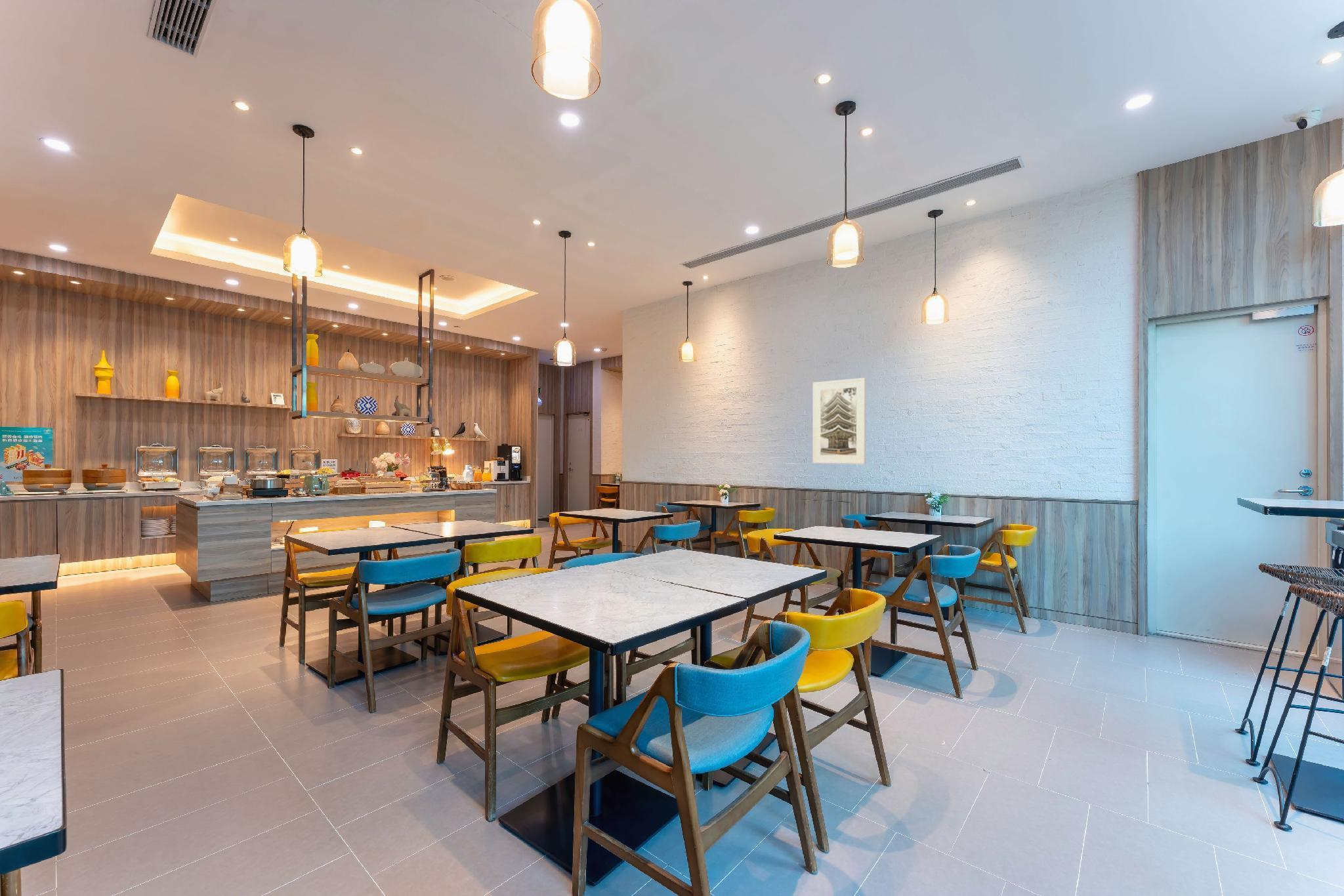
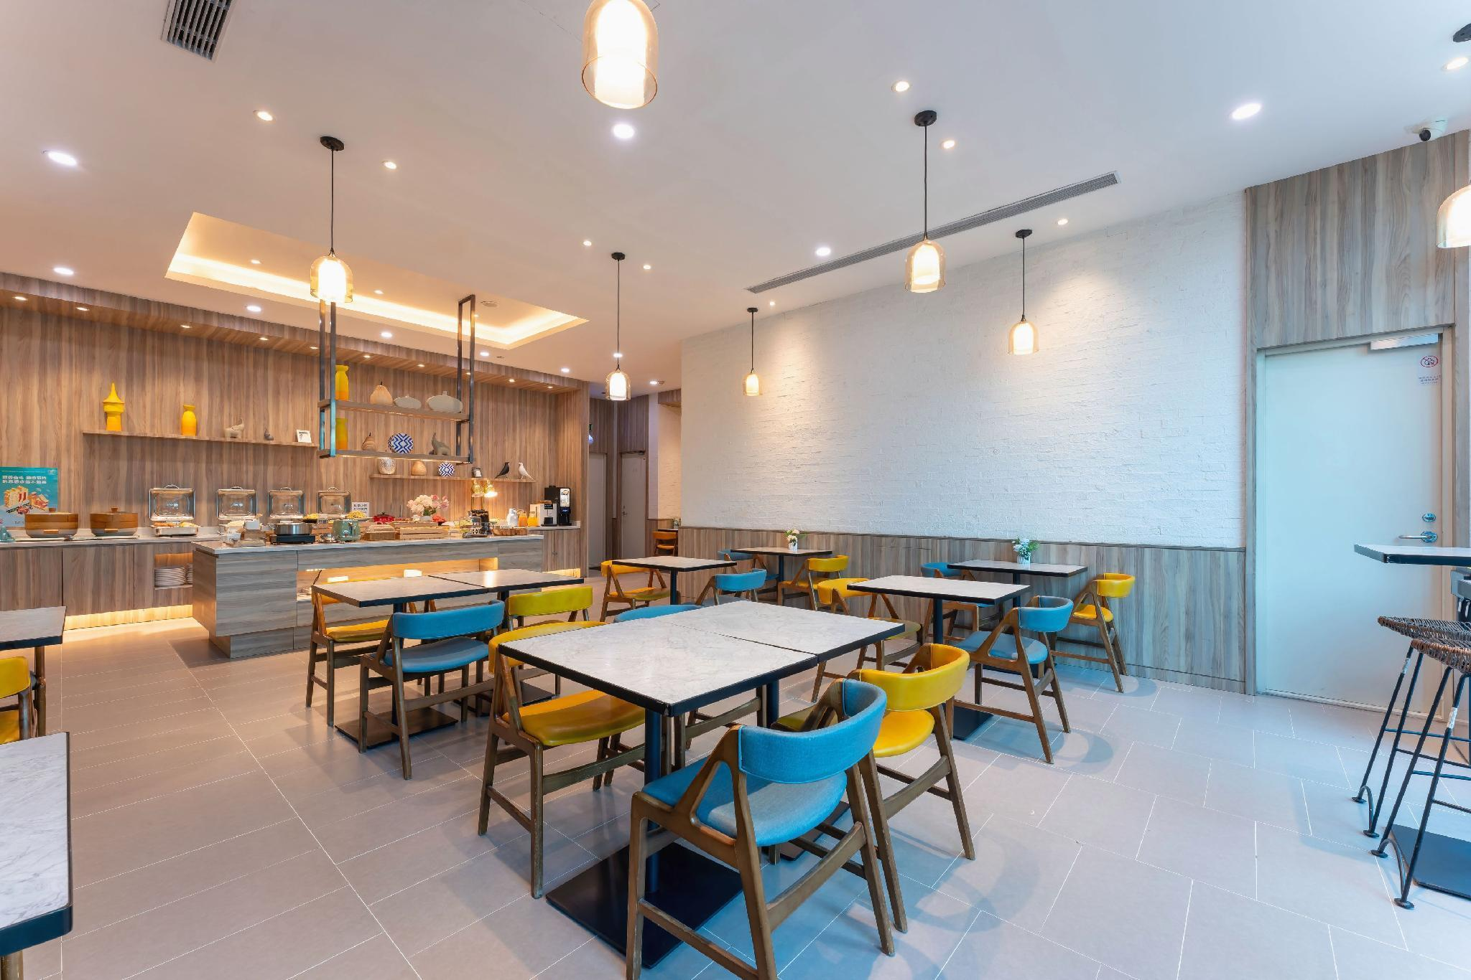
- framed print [812,377,866,464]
